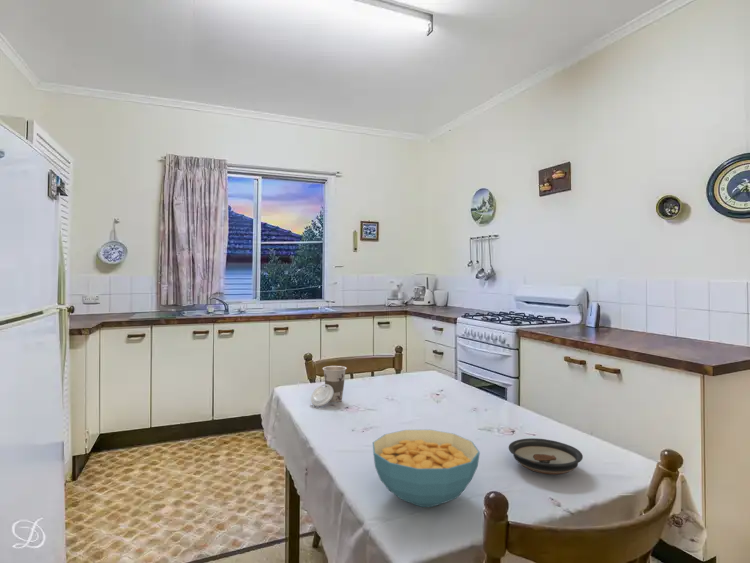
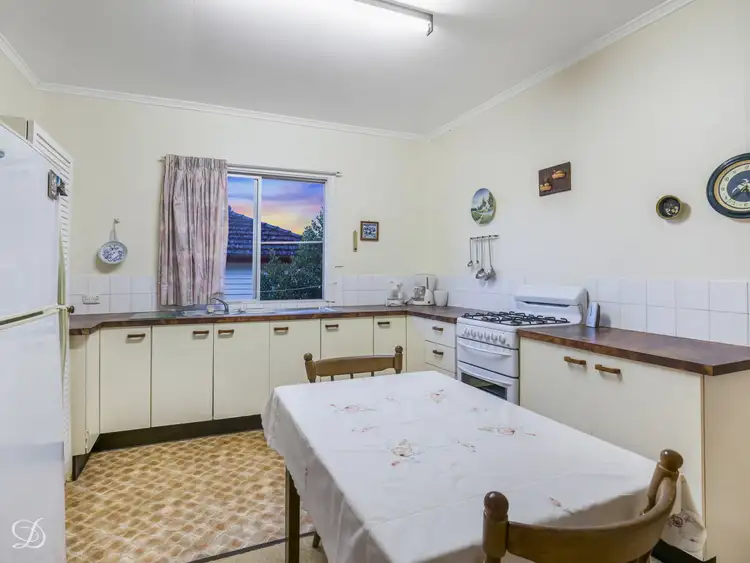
- cereal bowl [372,429,481,508]
- cup [310,365,348,408]
- saucer [508,437,584,476]
